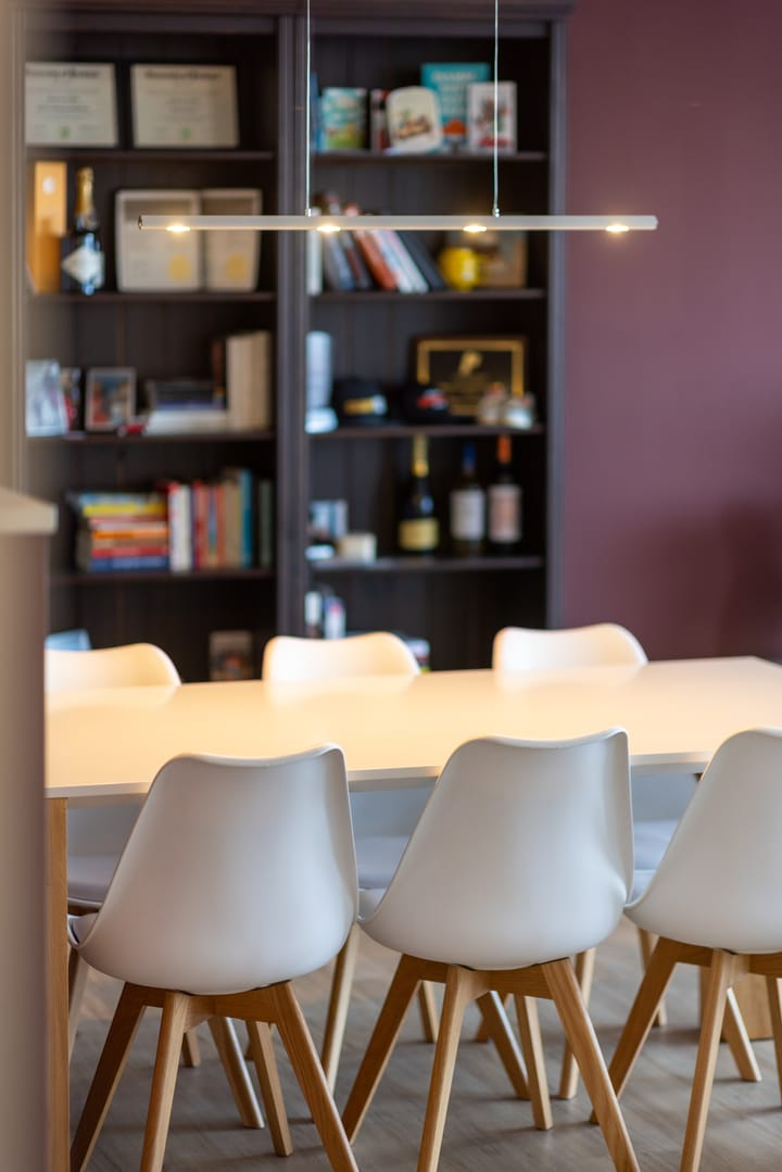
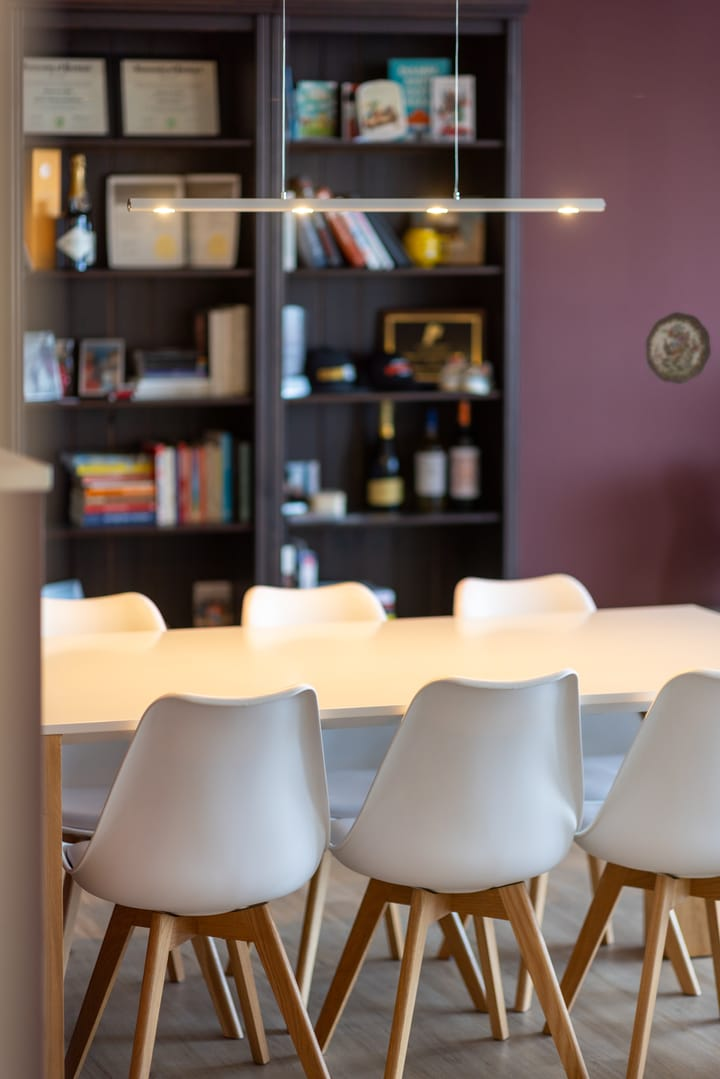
+ decorative plate [645,311,712,385]
